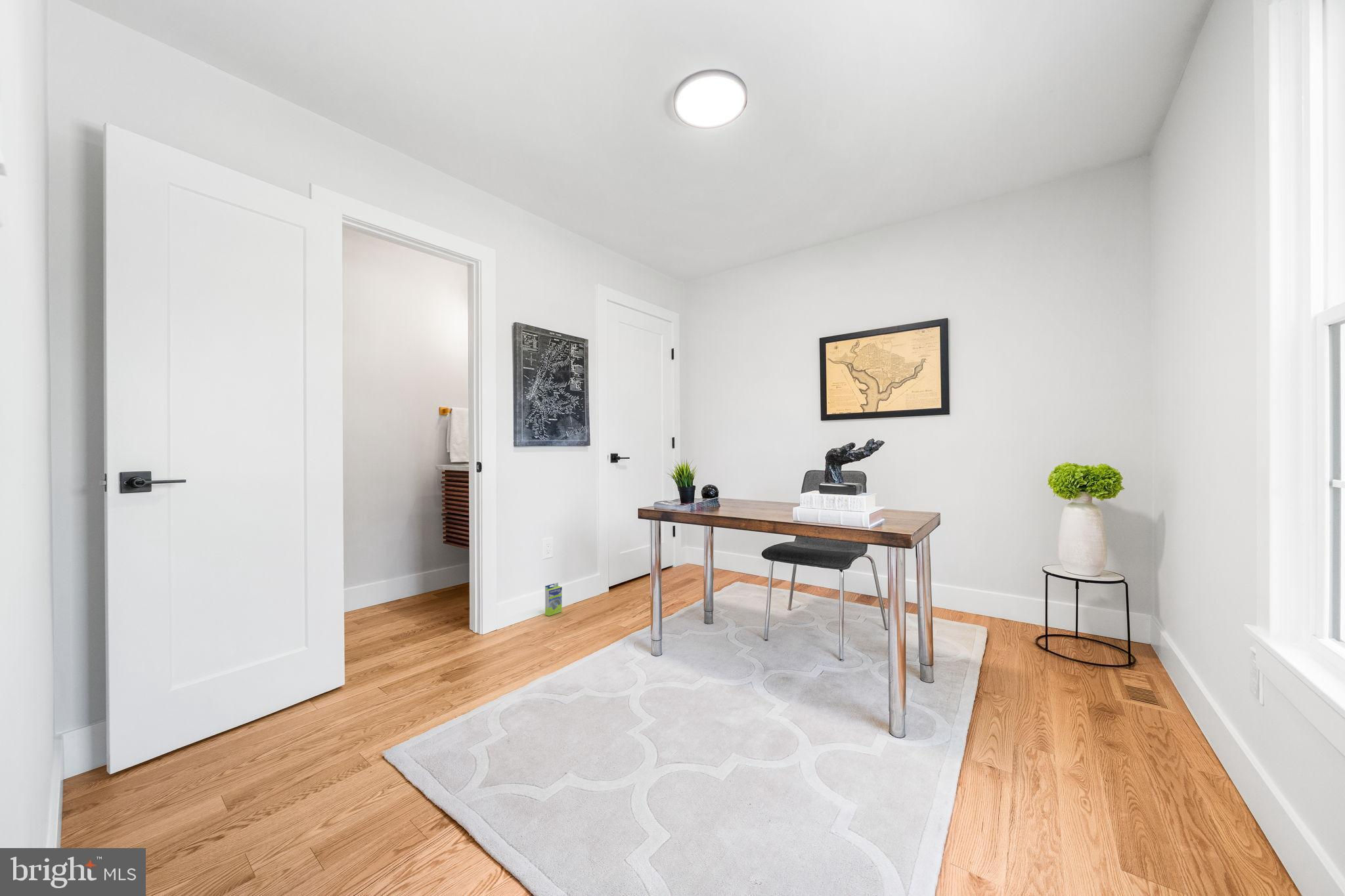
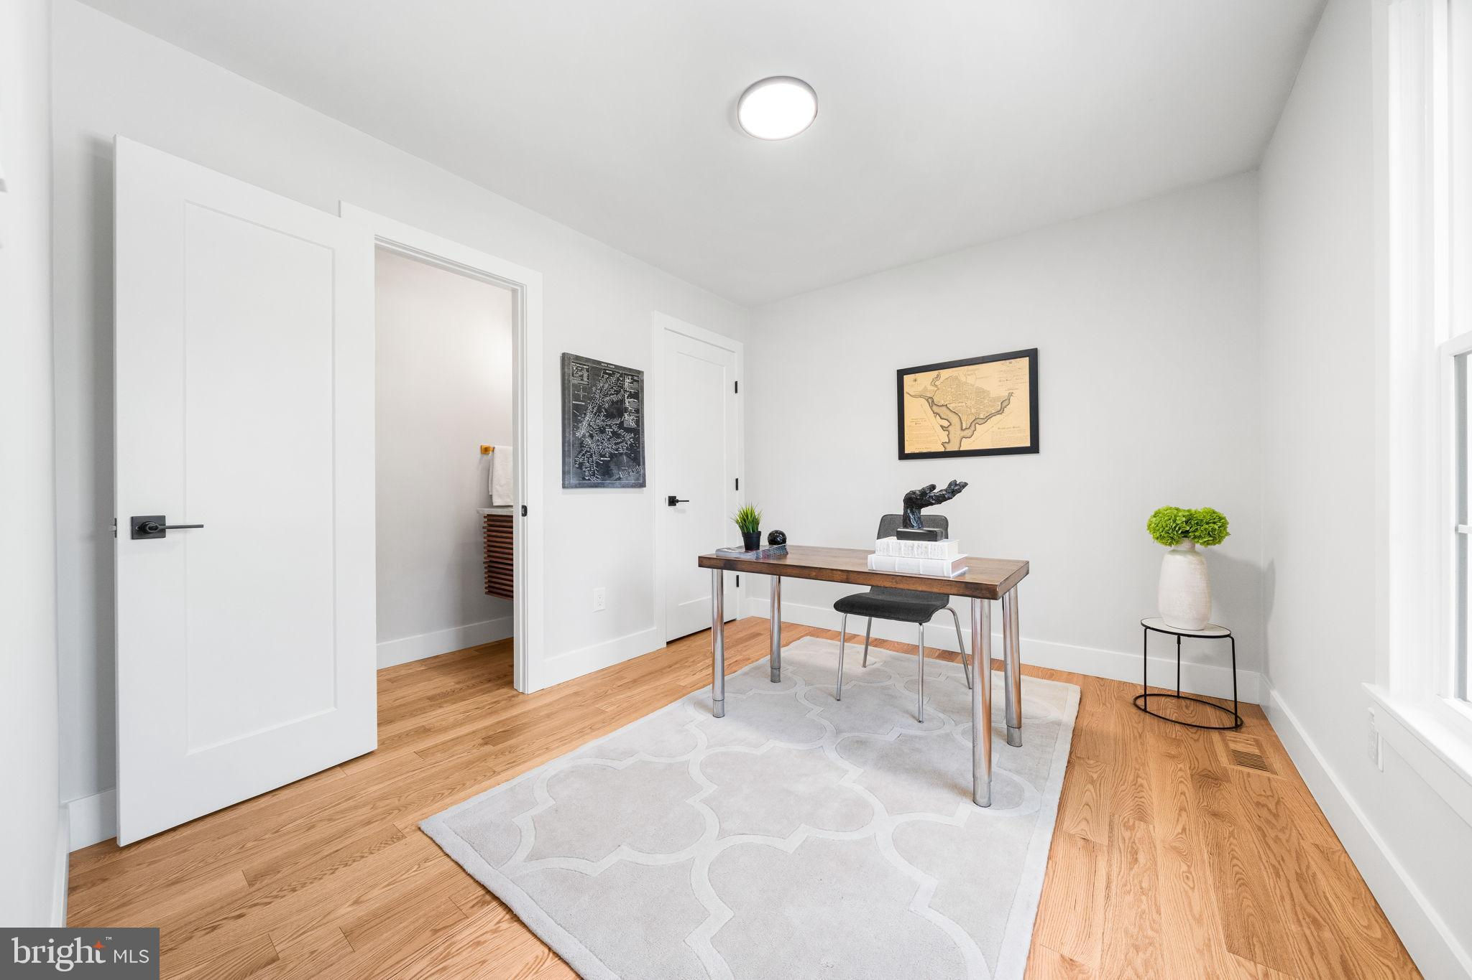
- box [544,582,563,616]
